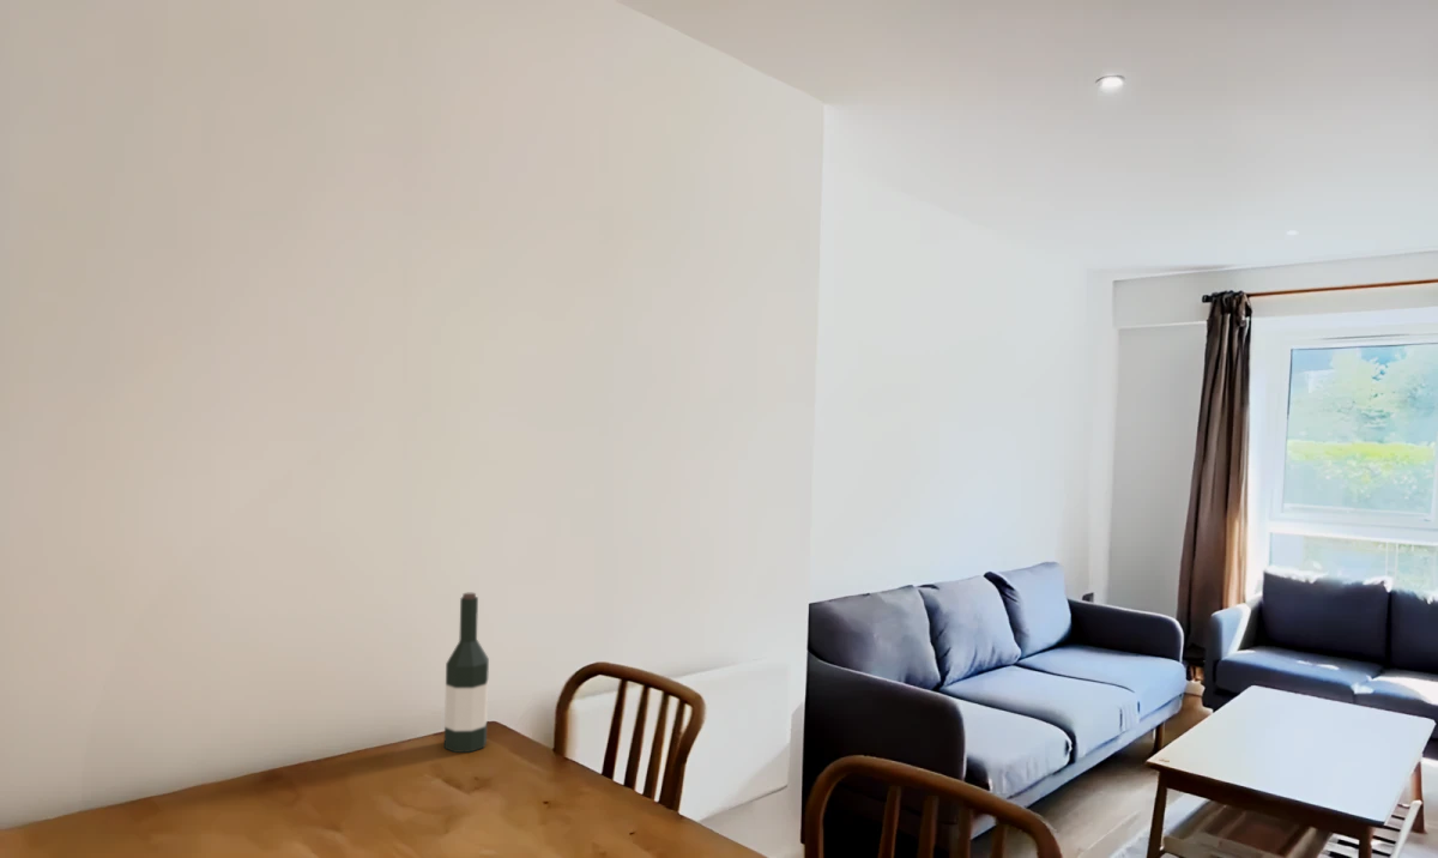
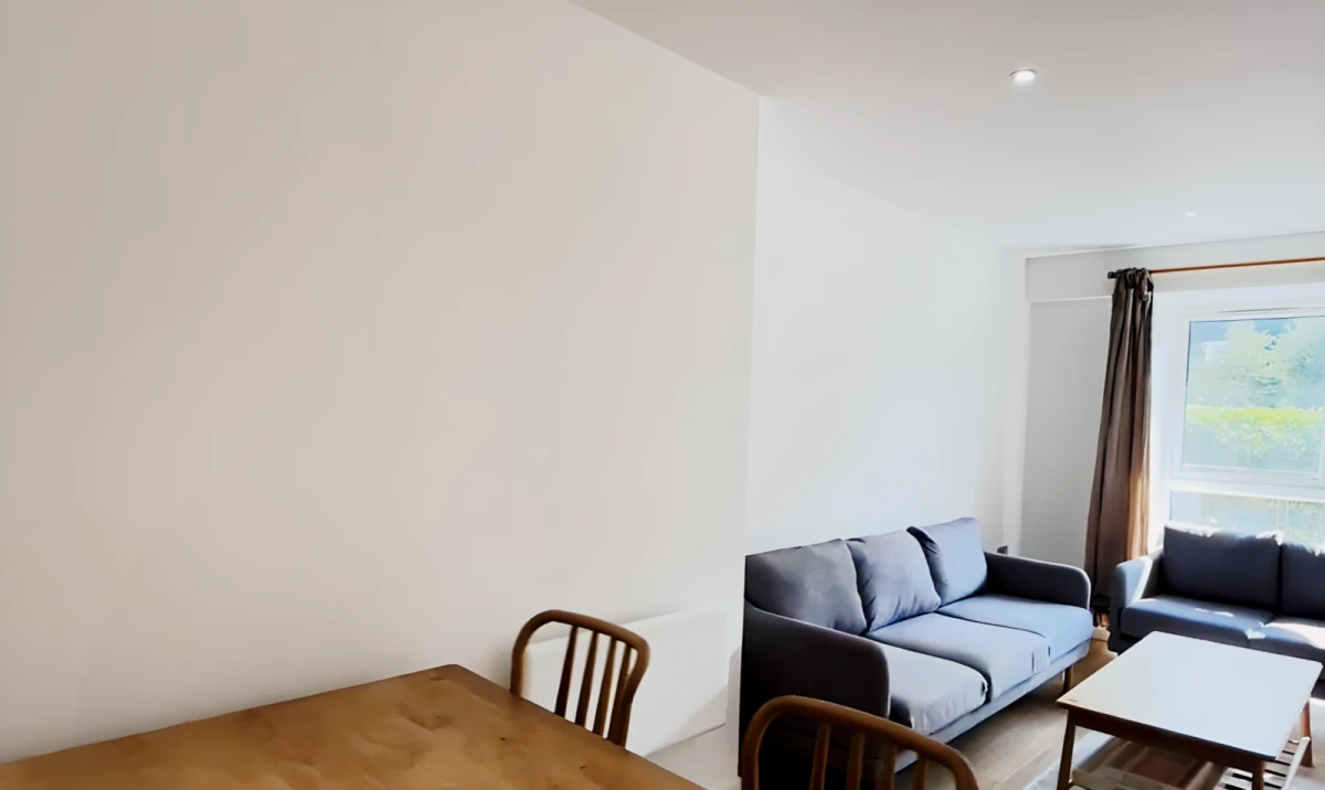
- wine bottle [443,592,490,754]
